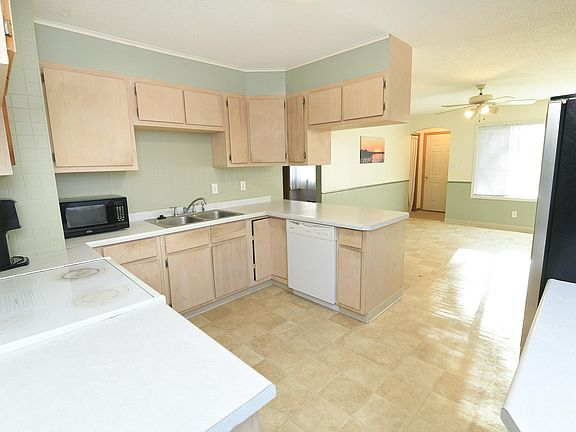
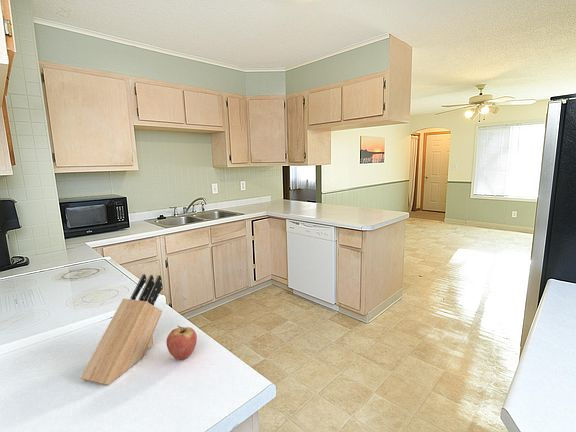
+ fruit [165,325,198,361]
+ knife block [79,273,164,386]
